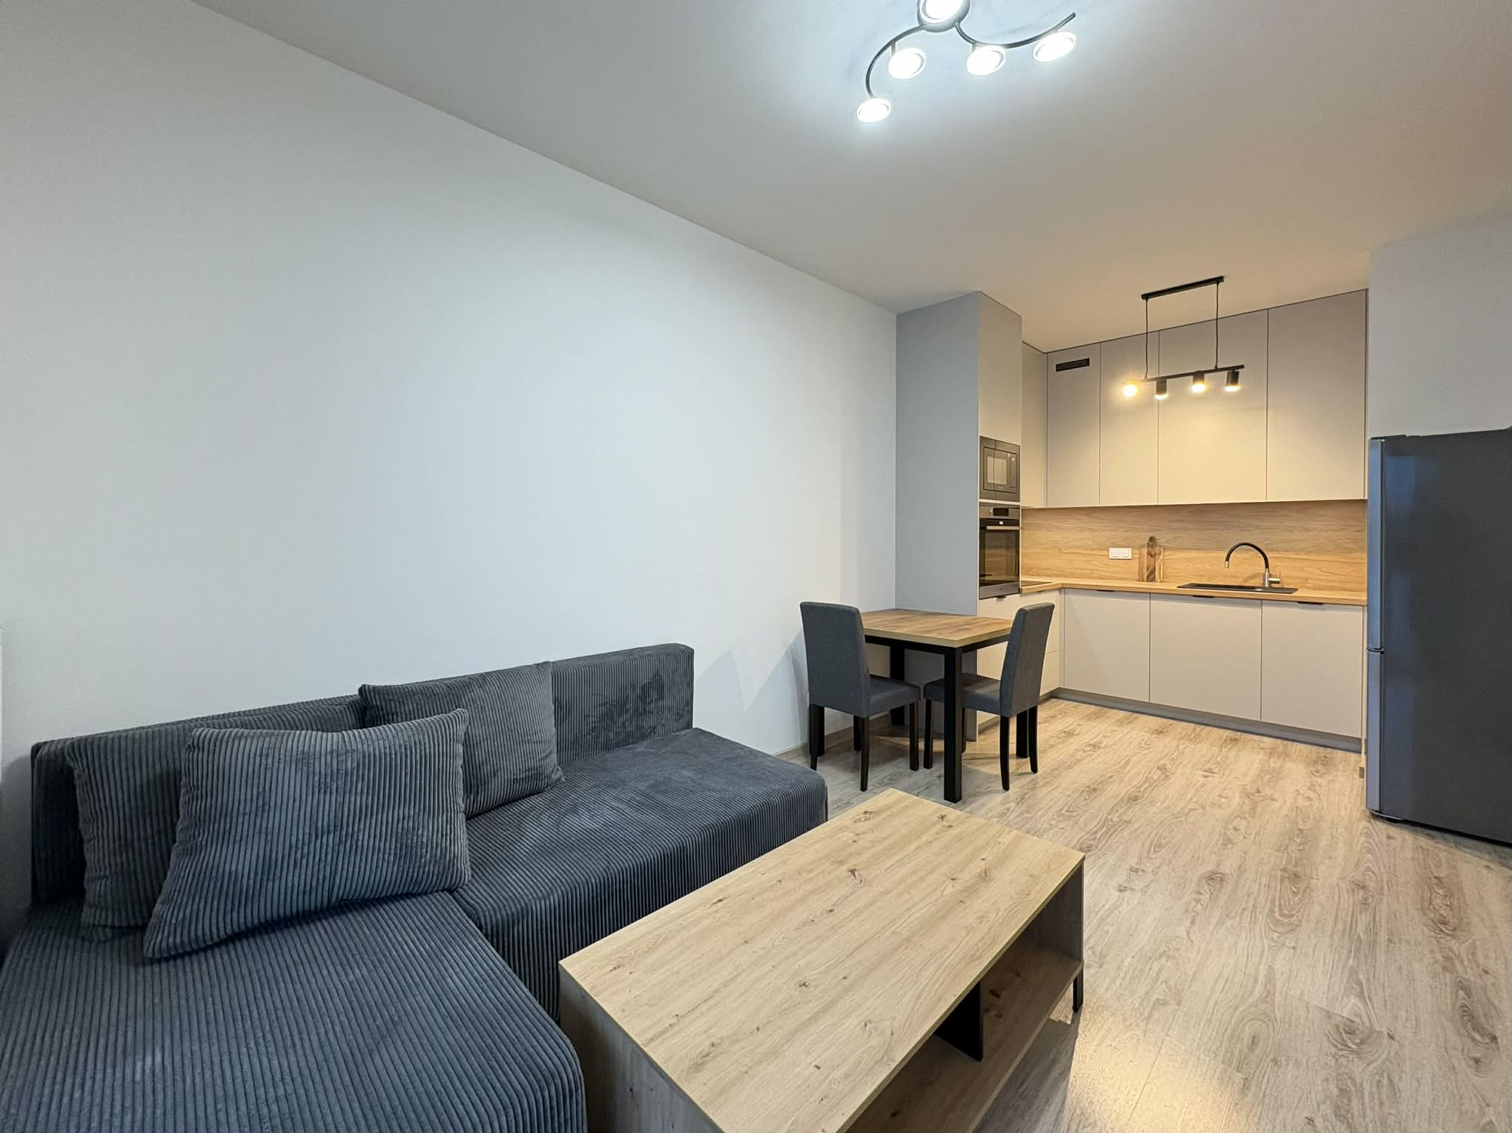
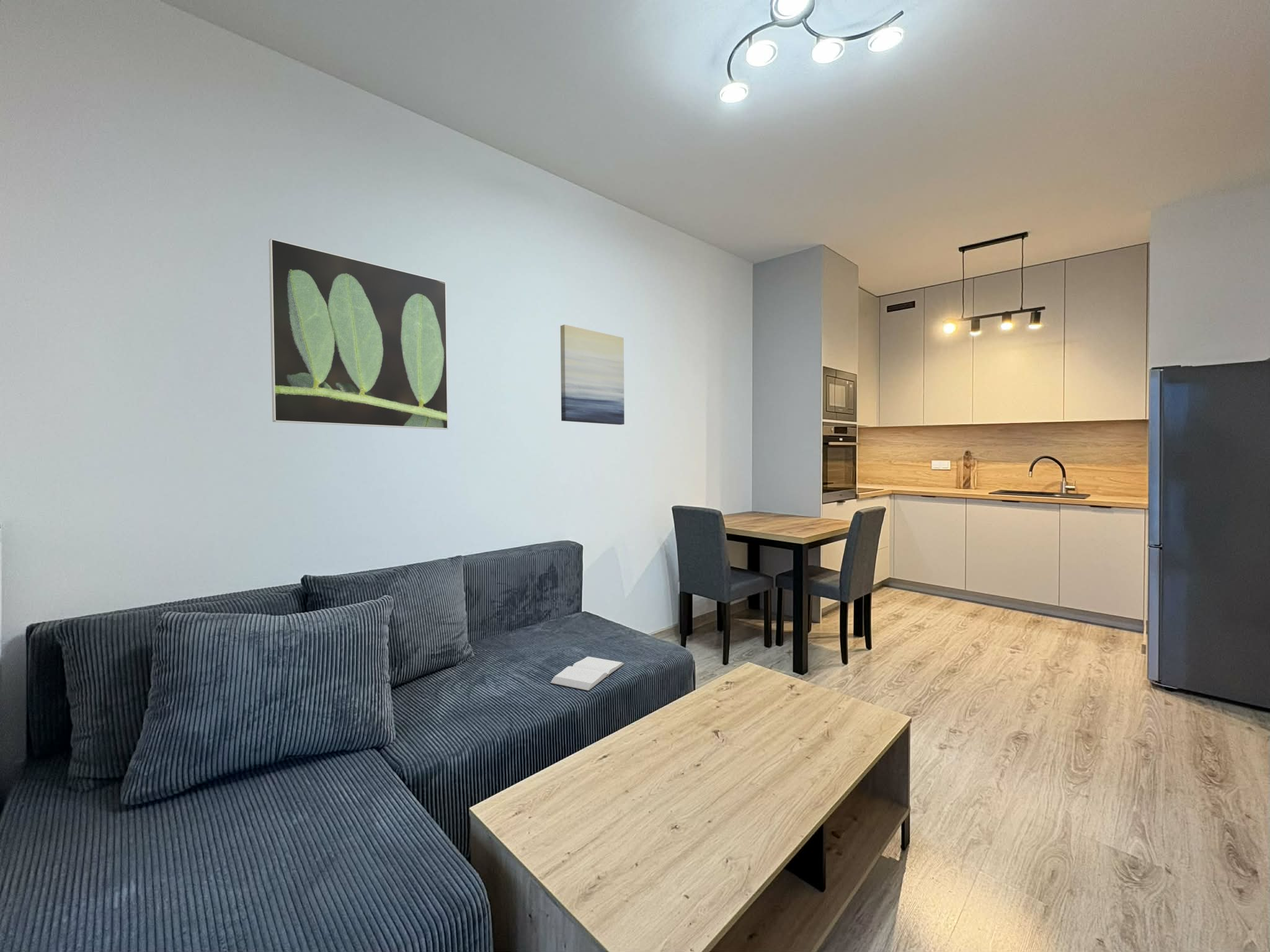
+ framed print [269,238,449,430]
+ wall art [560,324,625,425]
+ book [549,656,624,692]
